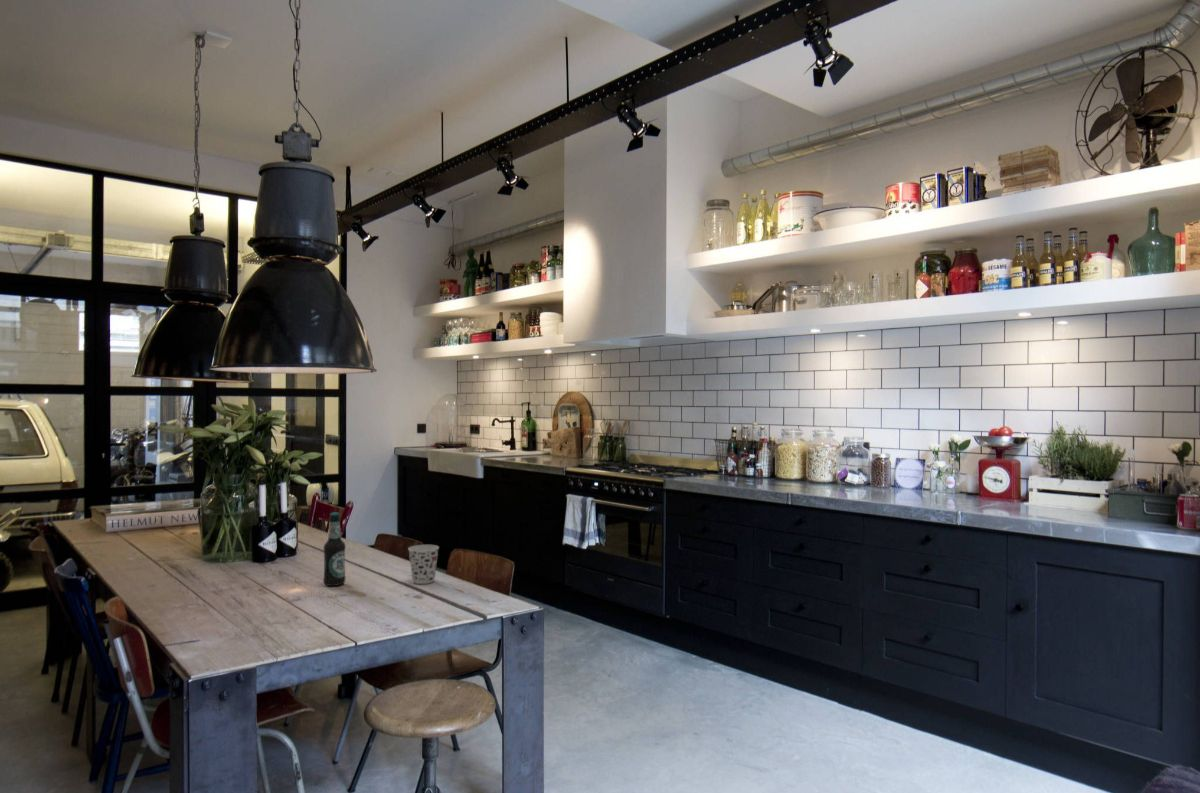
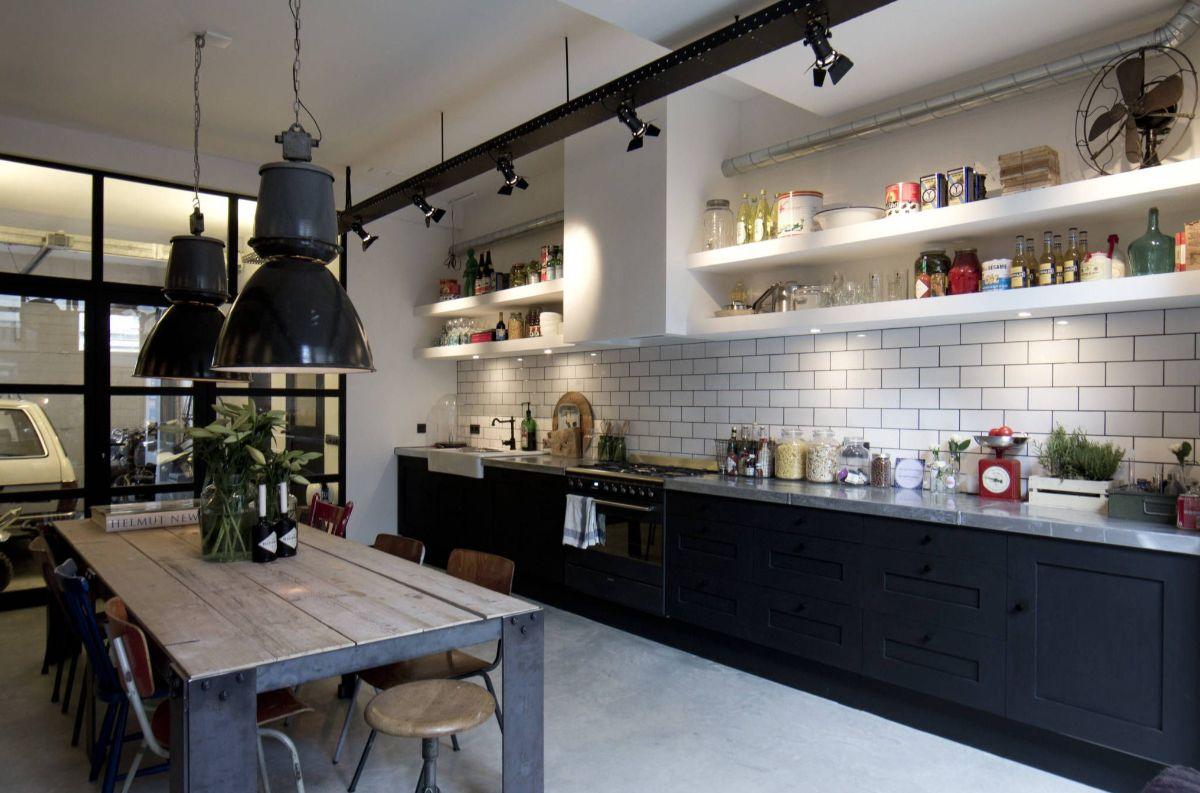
- bottle [322,512,347,587]
- cup [407,544,440,585]
